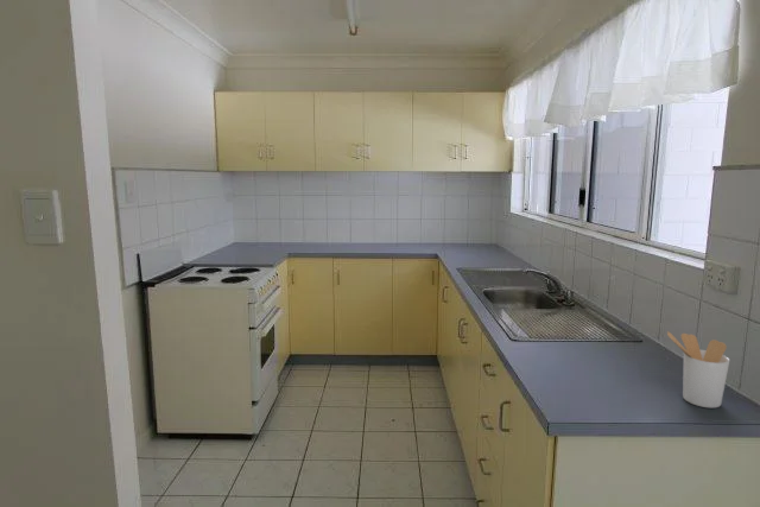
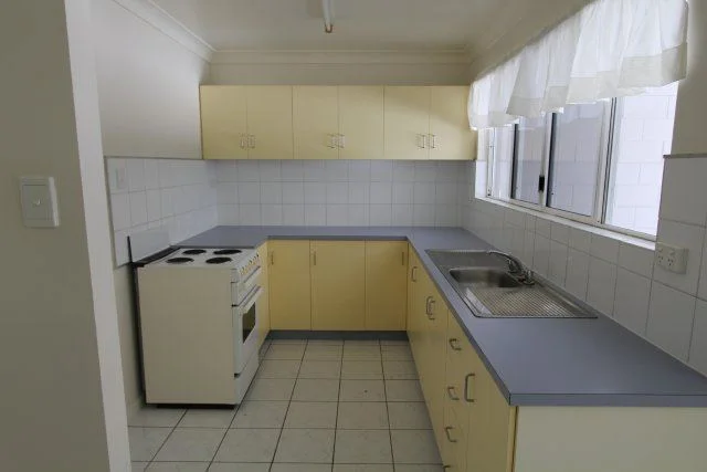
- utensil holder [666,330,730,408]
